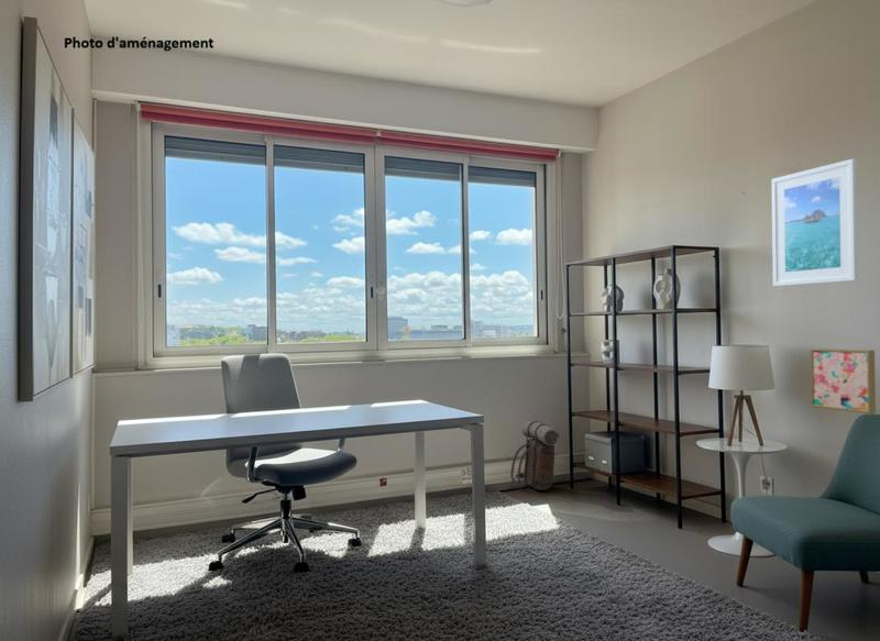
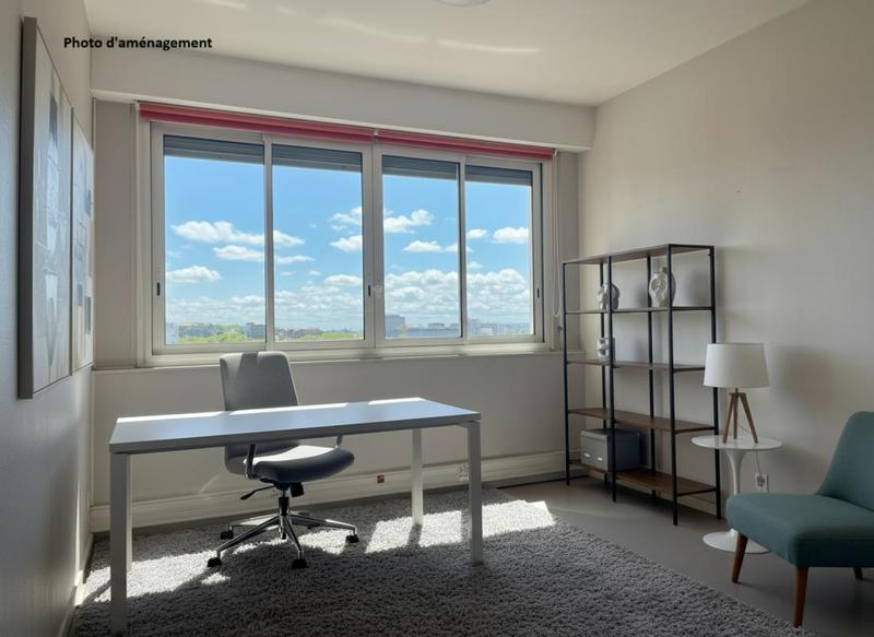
- wall art [810,347,877,415]
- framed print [771,158,859,287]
- backpack [509,420,561,491]
